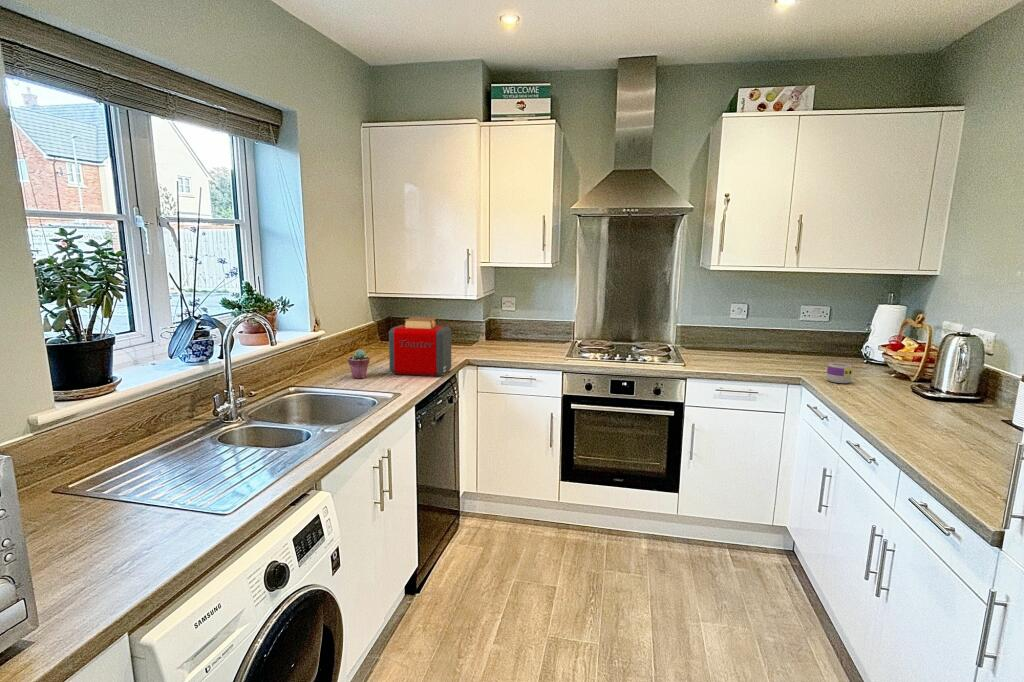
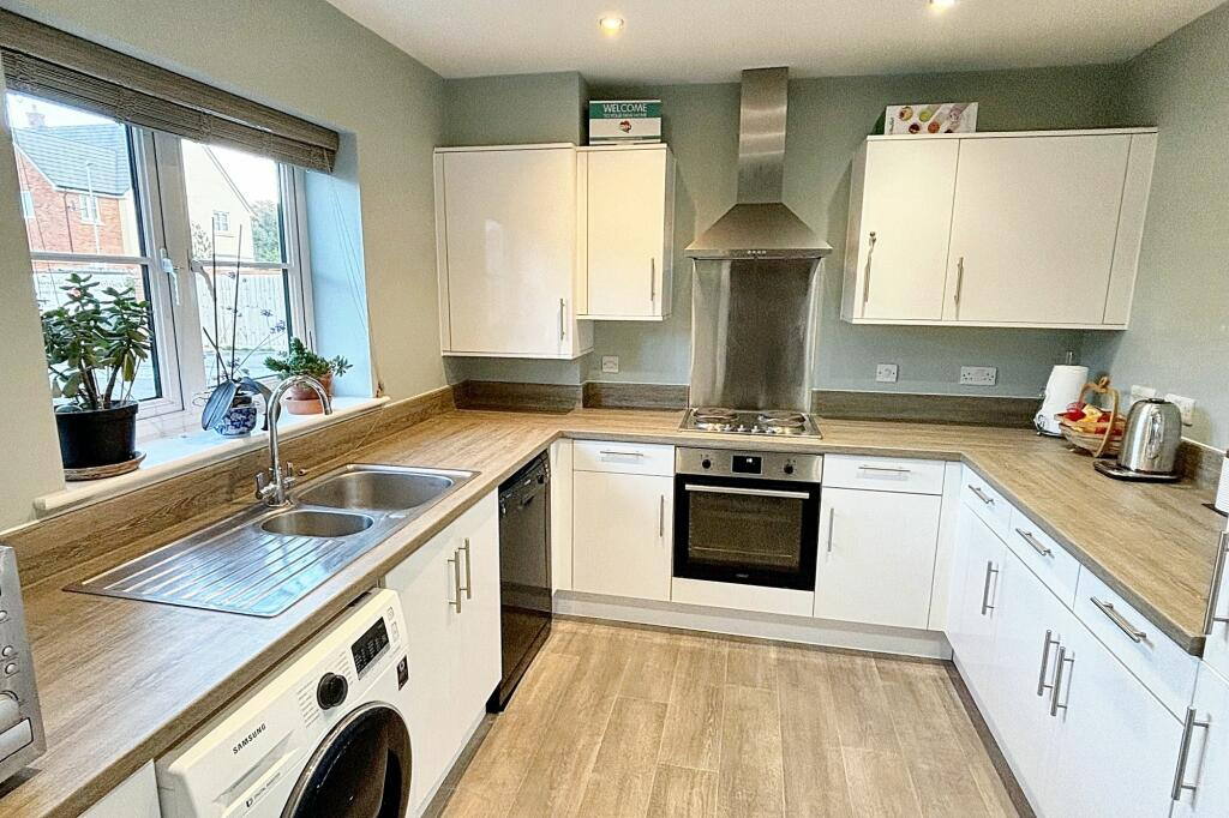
- potted succulent [347,349,371,379]
- mug [825,362,853,384]
- toaster [388,316,452,377]
